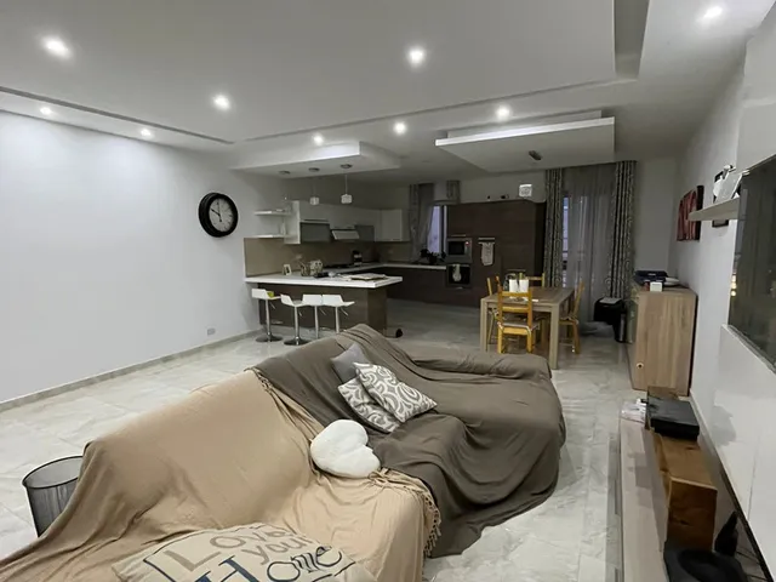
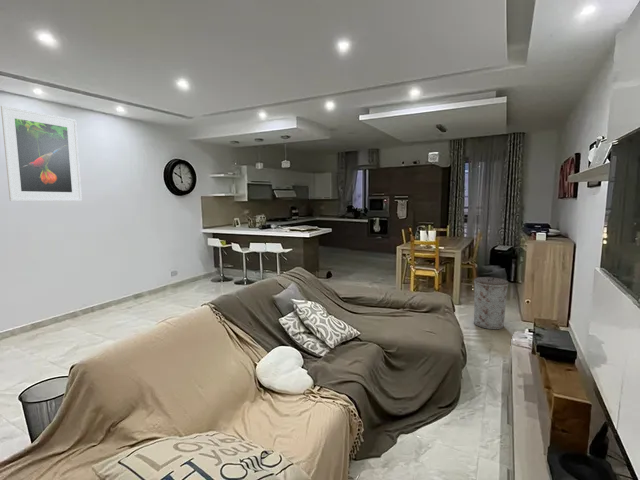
+ trash can [473,276,509,330]
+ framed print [0,105,83,202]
